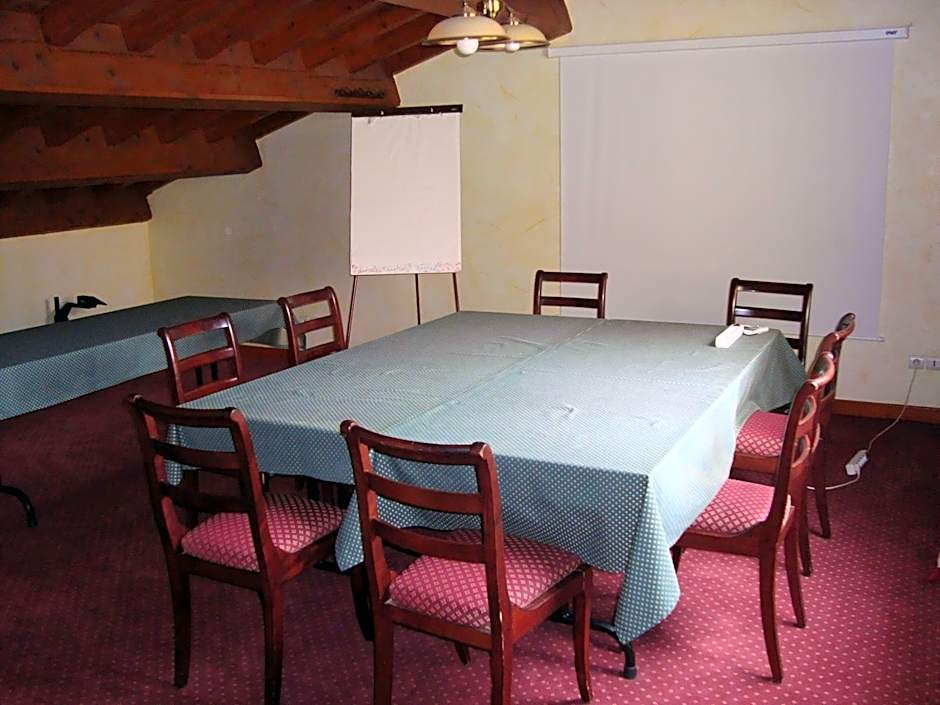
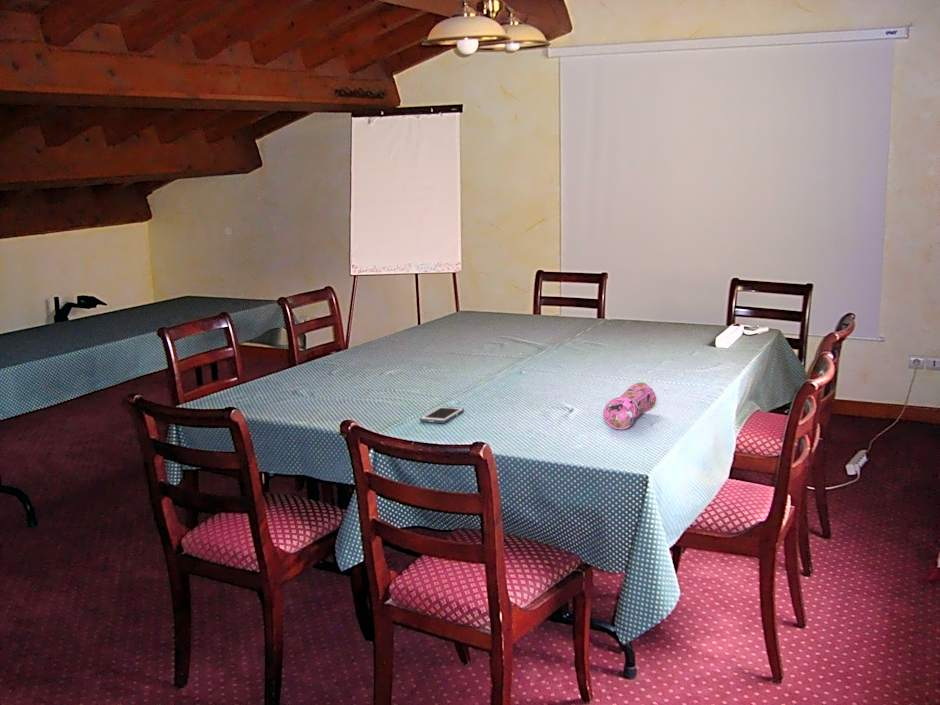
+ pencil case [602,382,657,431]
+ cell phone [419,406,465,424]
